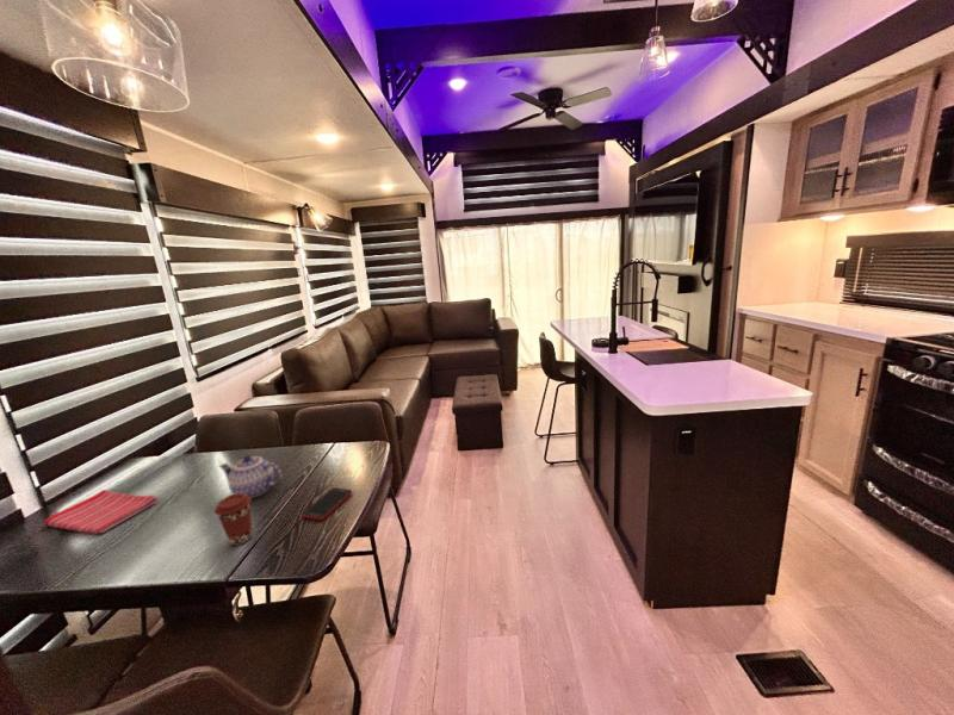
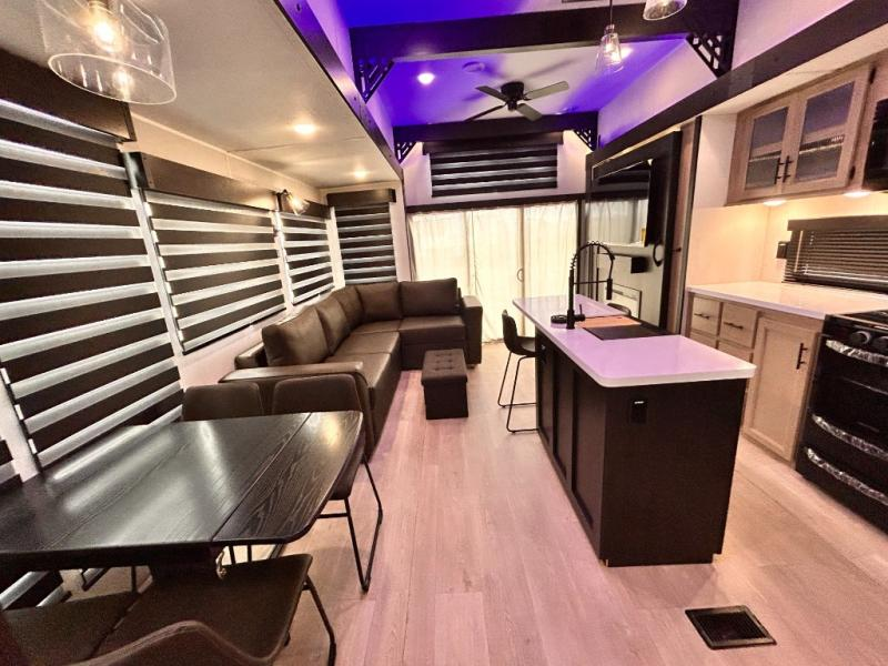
- dish towel [43,489,160,535]
- teapot [218,454,283,499]
- coffee cup [213,493,254,547]
- cell phone [301,486,353,522]
